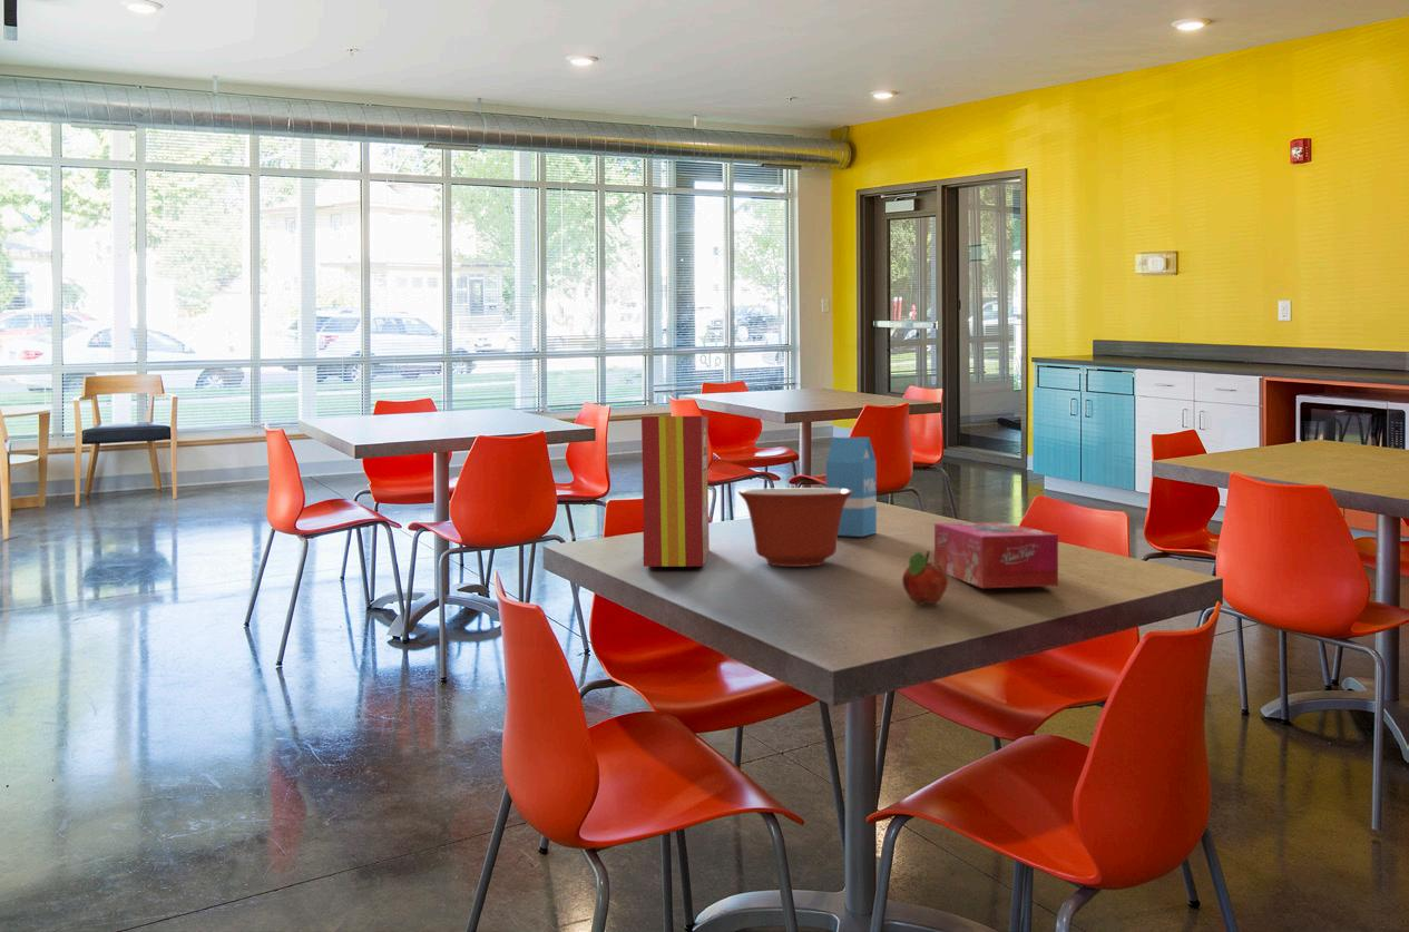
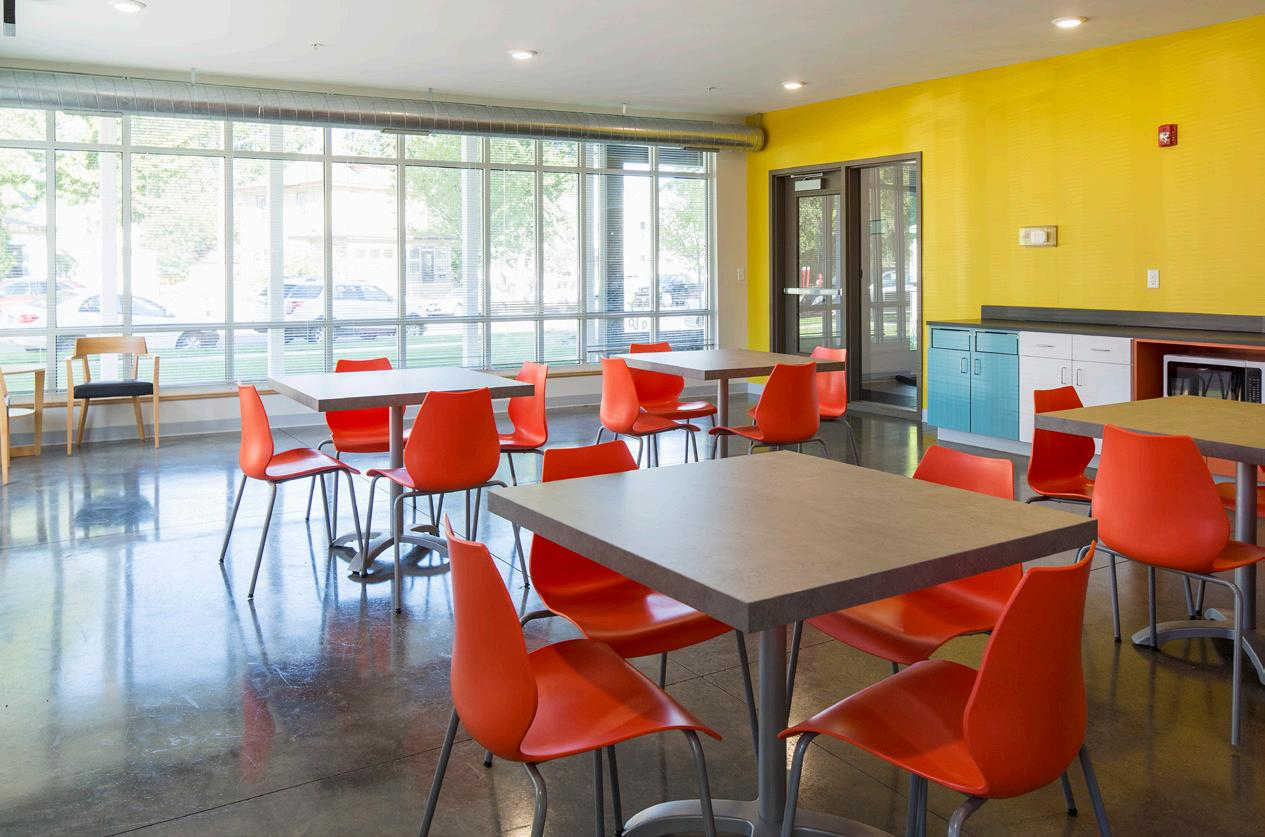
- cereal box [640,415,711,568]
- mixing bowl [737,487,853,568]
- fruit [901,550,949,606]
- tissue box [933,521,1059,589]
- milk carton [825,436,878,538]
